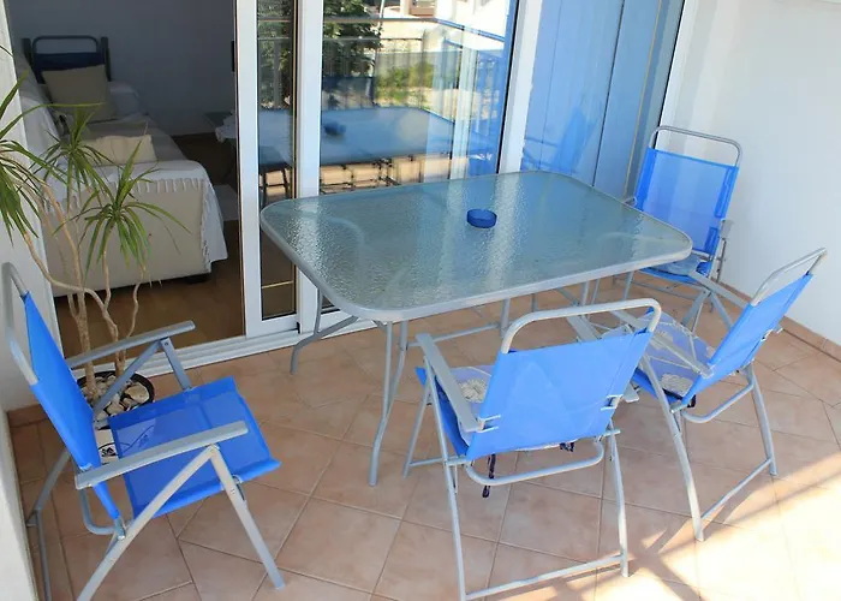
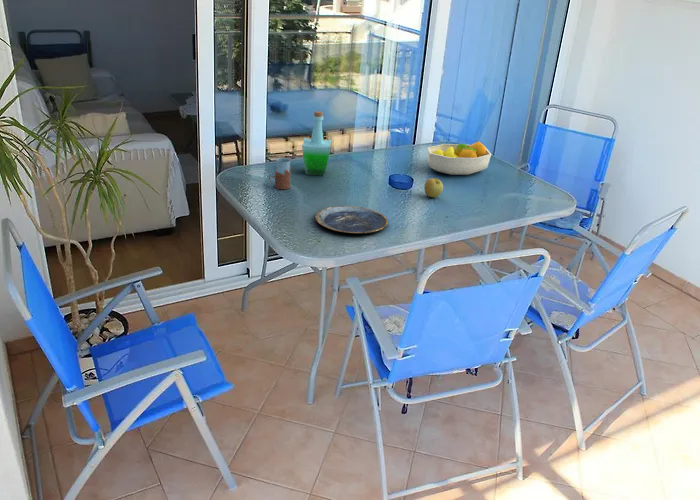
+ drinking glass [268,157,292,190]
+ apple [423,177,444,198]
+ fruit bowl [427,141,492,176]
+ bottle [301,110,332,177]
+ plate [315,205,389,235]
